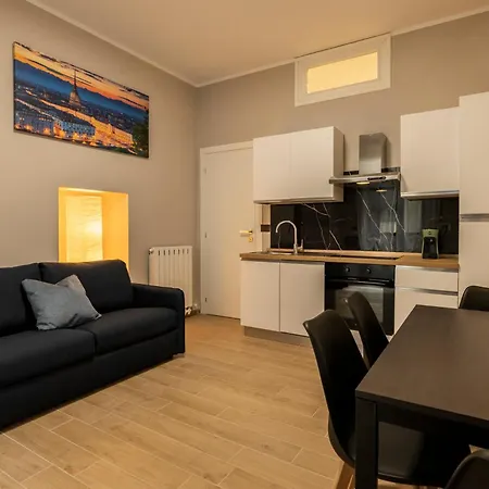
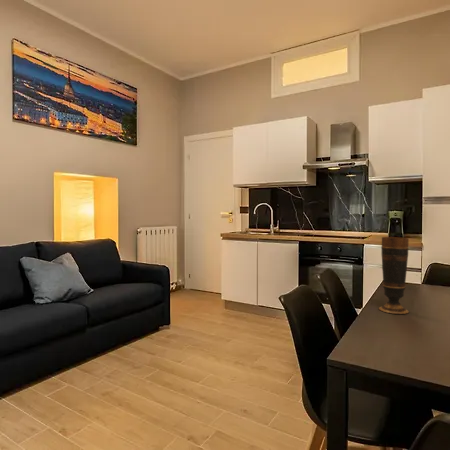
+ vase [378,236,410,315]
